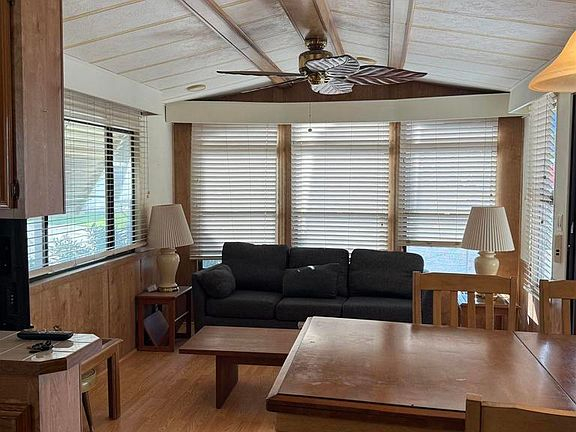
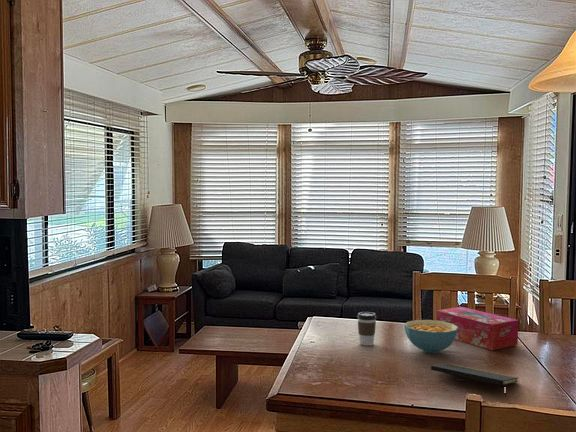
+ tissue box [436,306,519,351]
+ cereal bowl [403,319,458,354]
+ coffee cup [356,311,377,347]
+ notepad [430,363,519,397]
